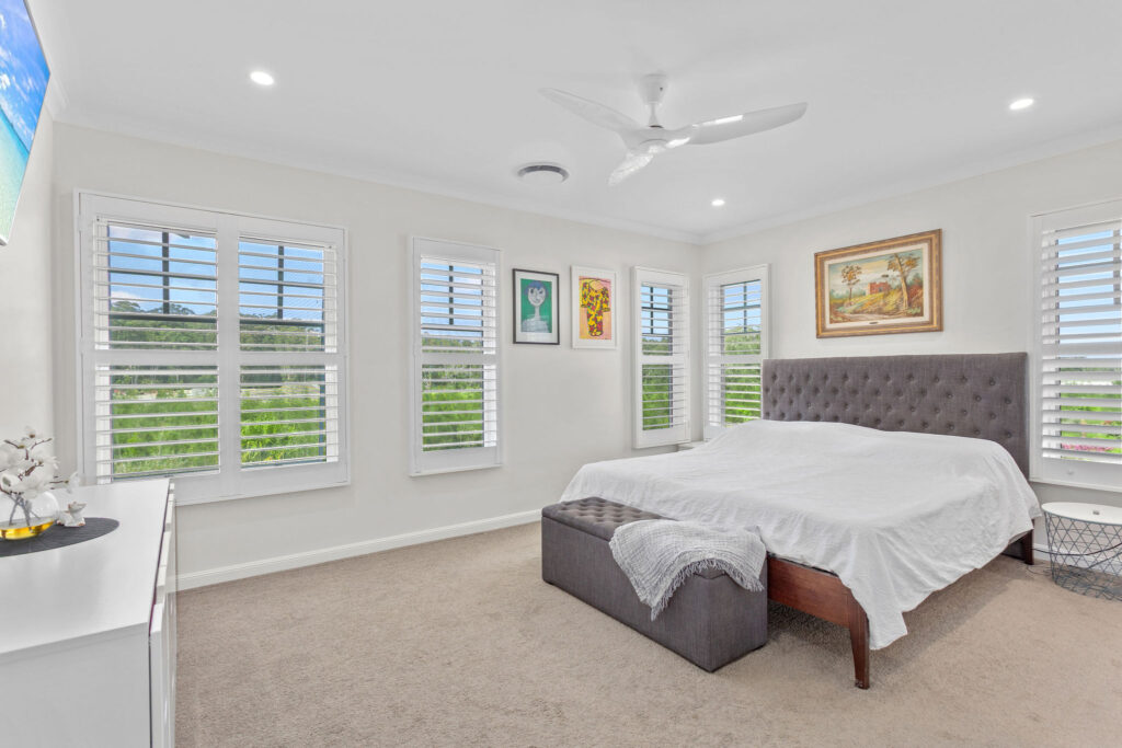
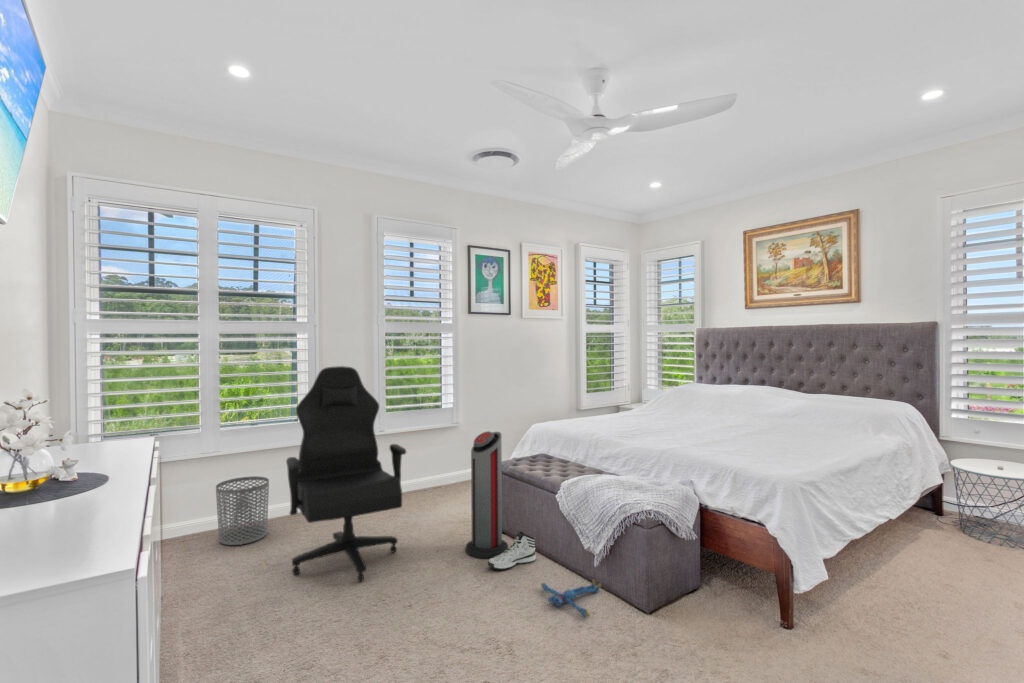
+ waste bin [215,475,270,546]
+ plush toy [540,579,602,618]
+ air purifier [465,430,509,559]
+ office chair [285,365,407,583]
+ sneaker [487,531,537,571]
